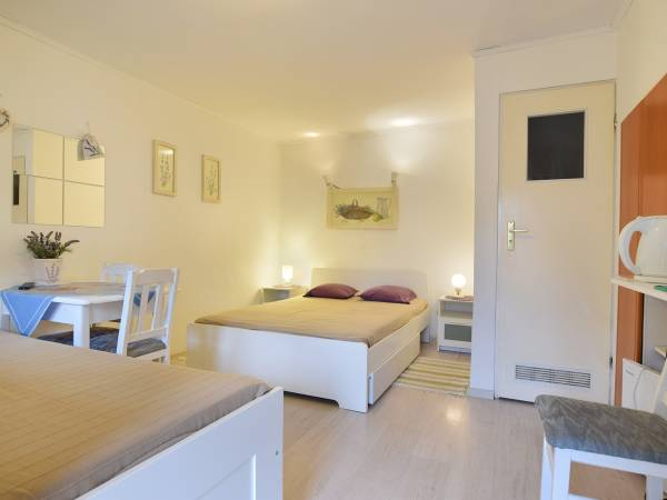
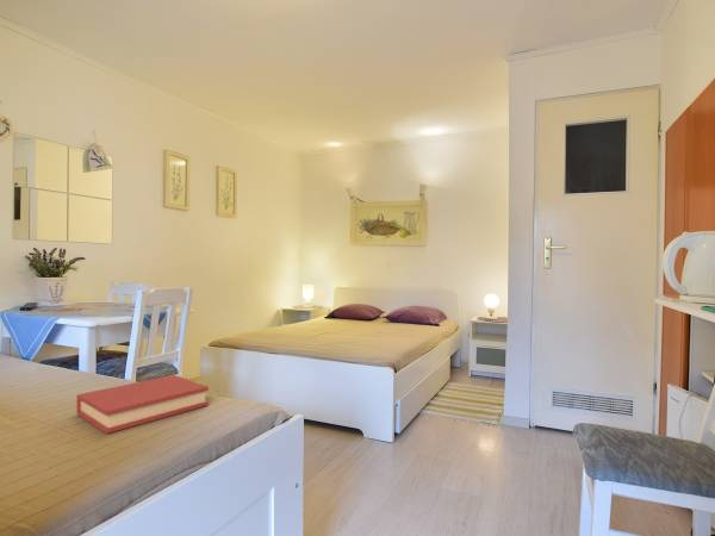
+ hardback book [75,374,210,435]
